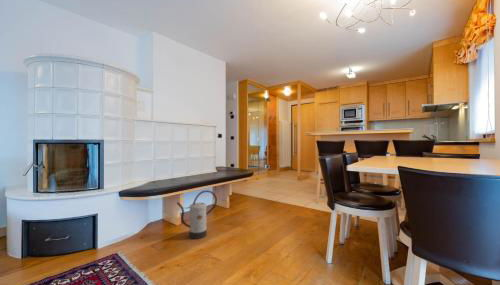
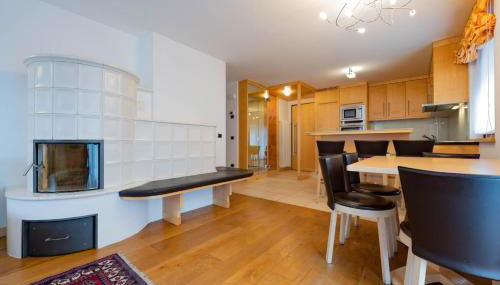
- watering can [176,189,218,240]
